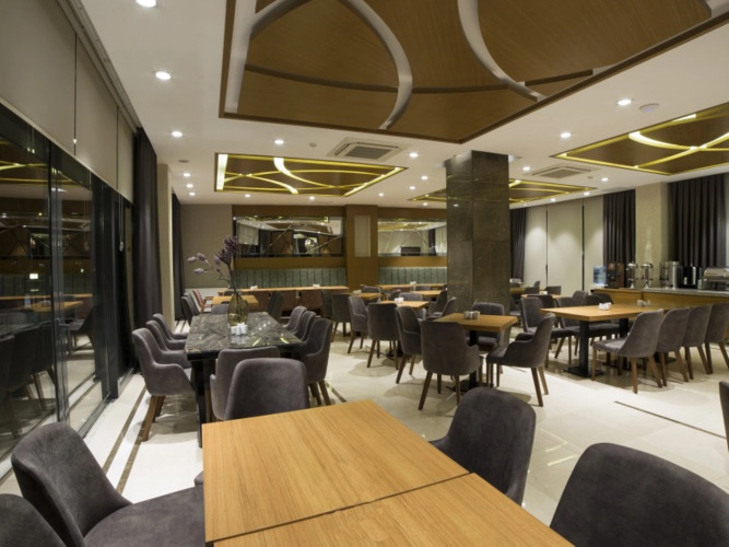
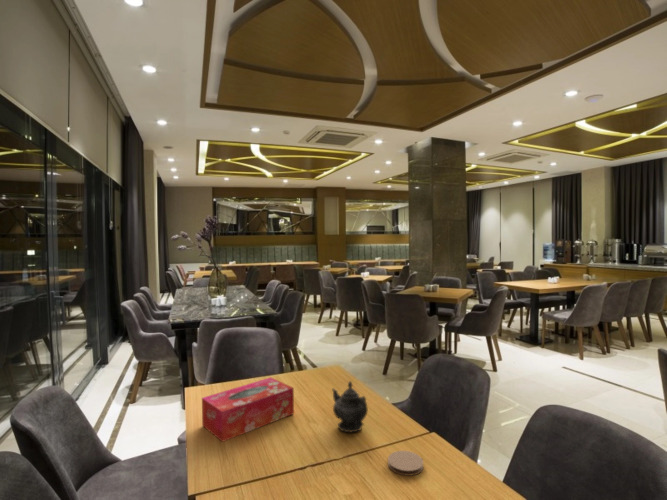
+ teapot [331,380,369,433]
+ tissue box [201,376,295,443]
+ coaster [387,450,424,477]
